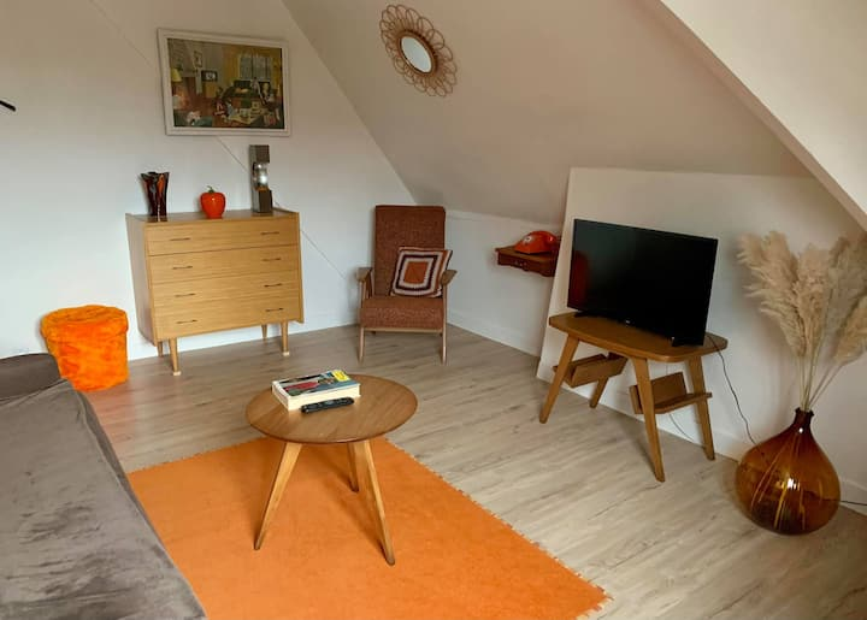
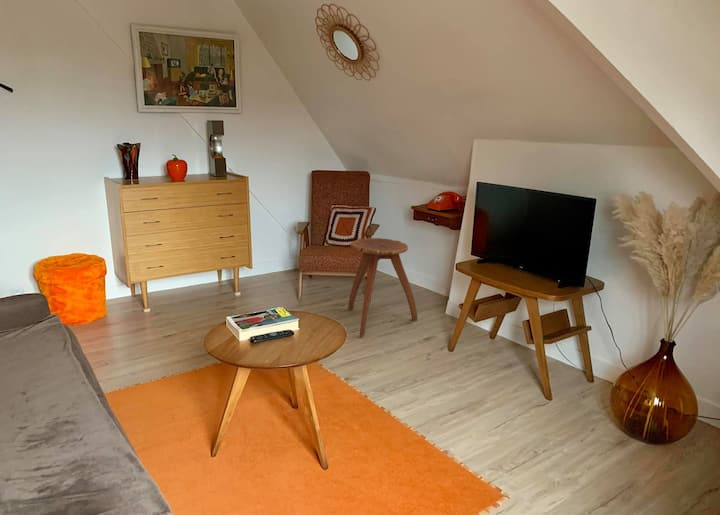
+ stool [347,237,418,337]
